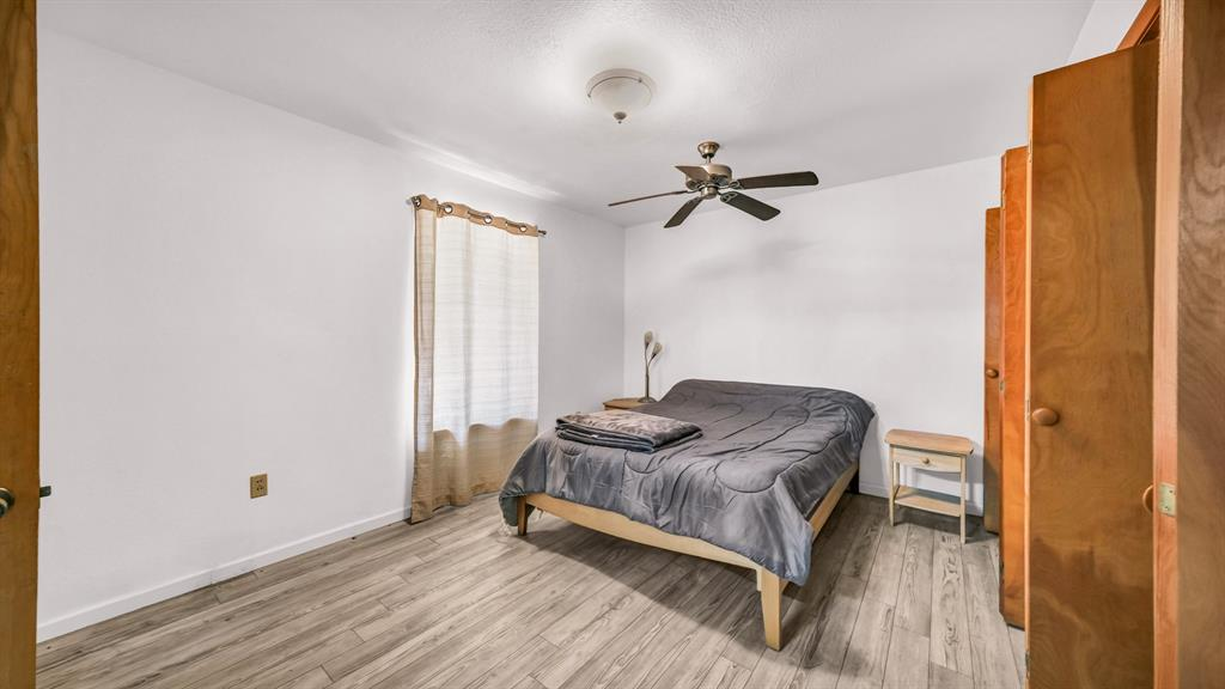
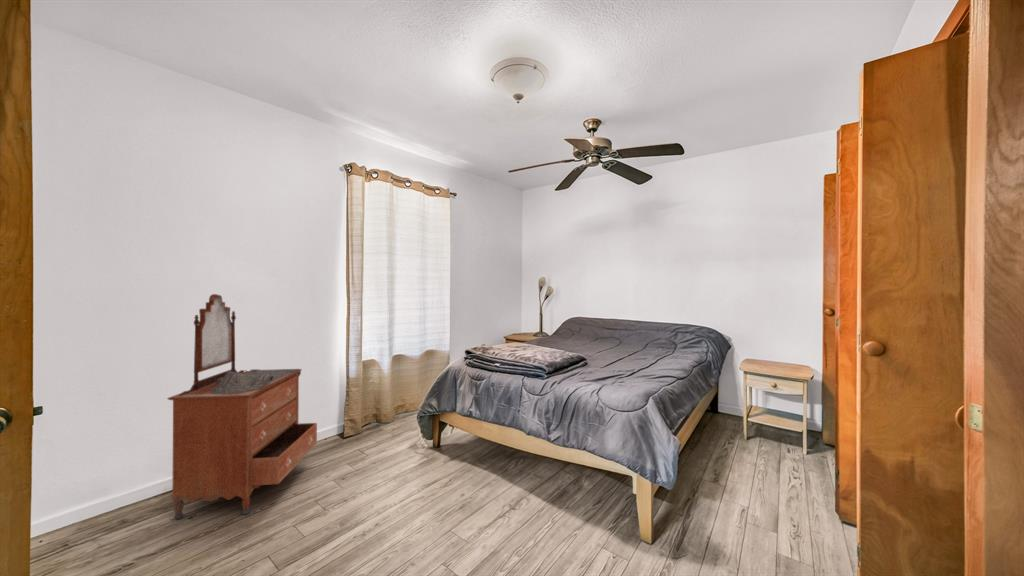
+ dresser [166,293,318,520]
